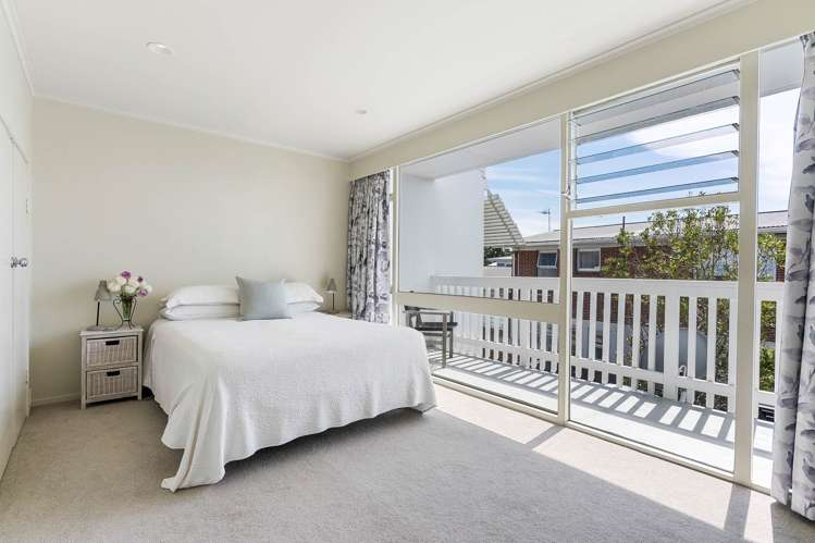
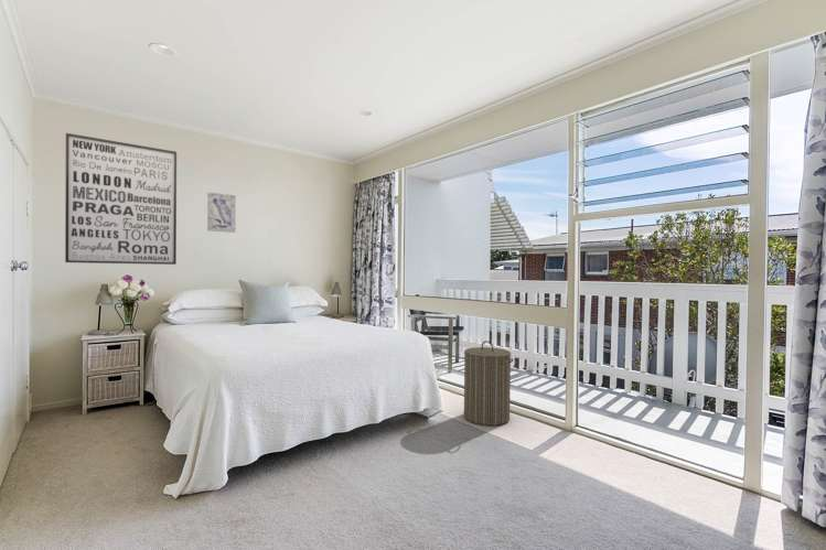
+ laundry hamper [463,339,515,427]
+ wall art [206,192,237,234]
+ wall art [64,132,178,266]
